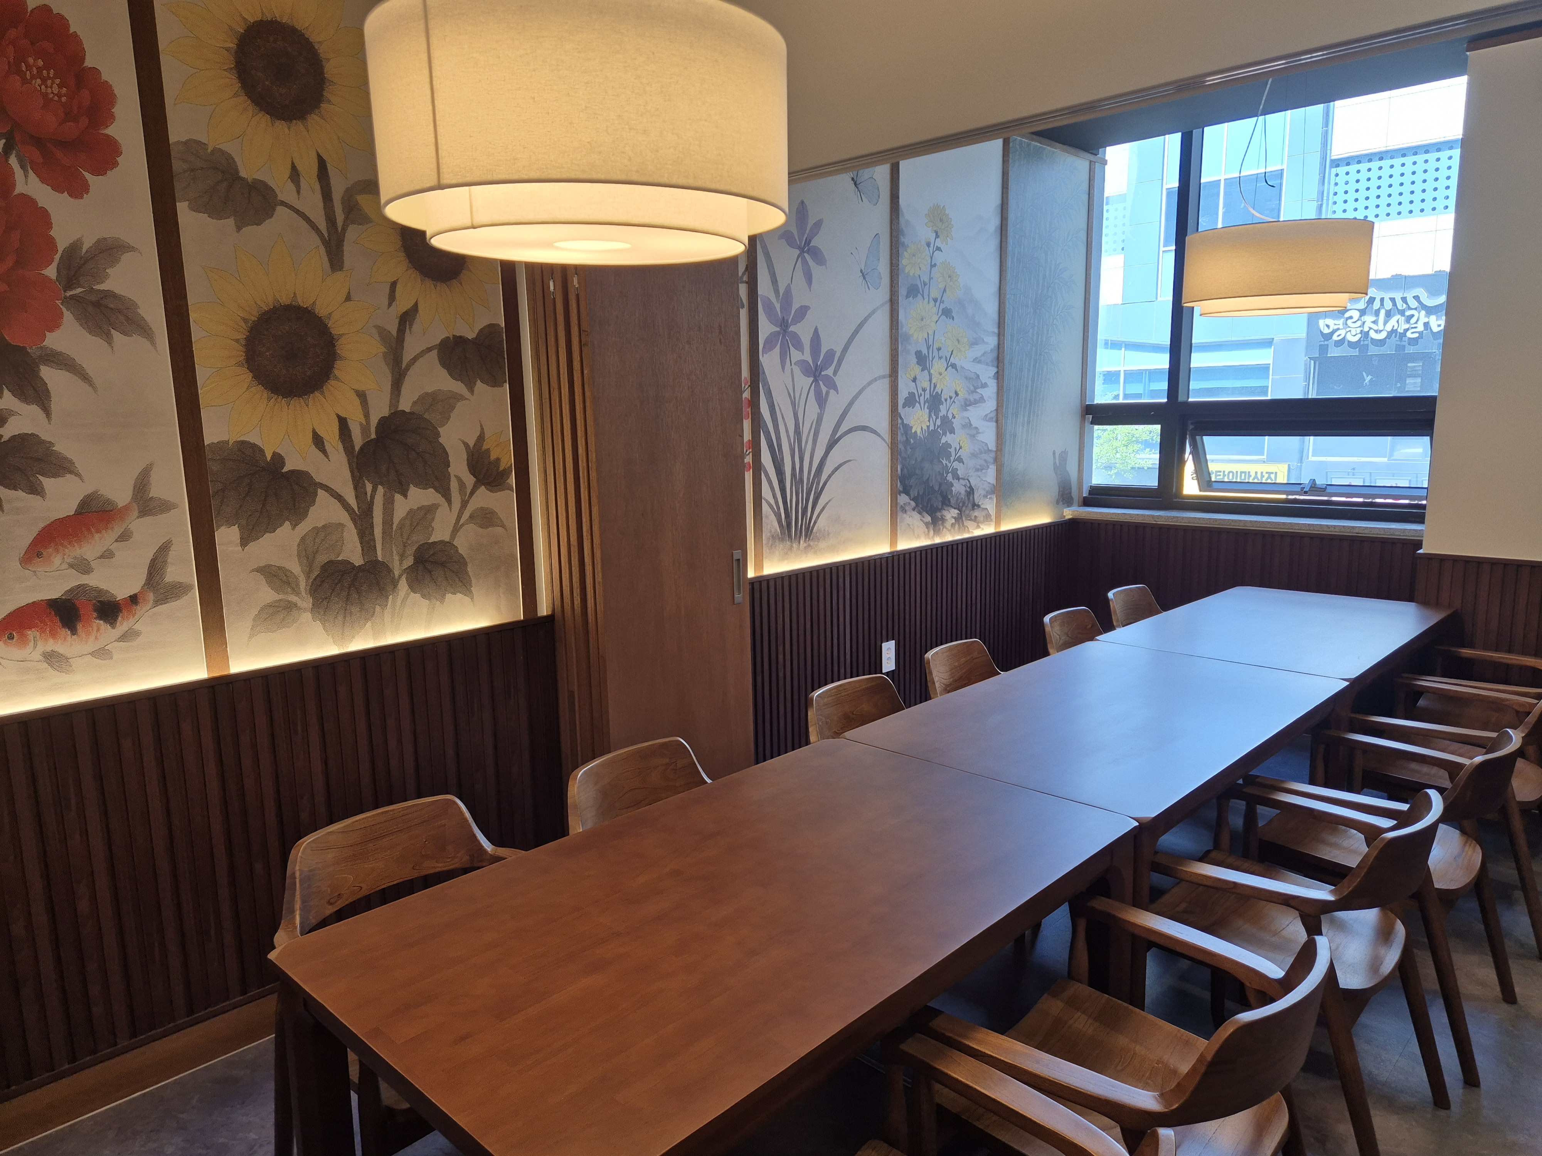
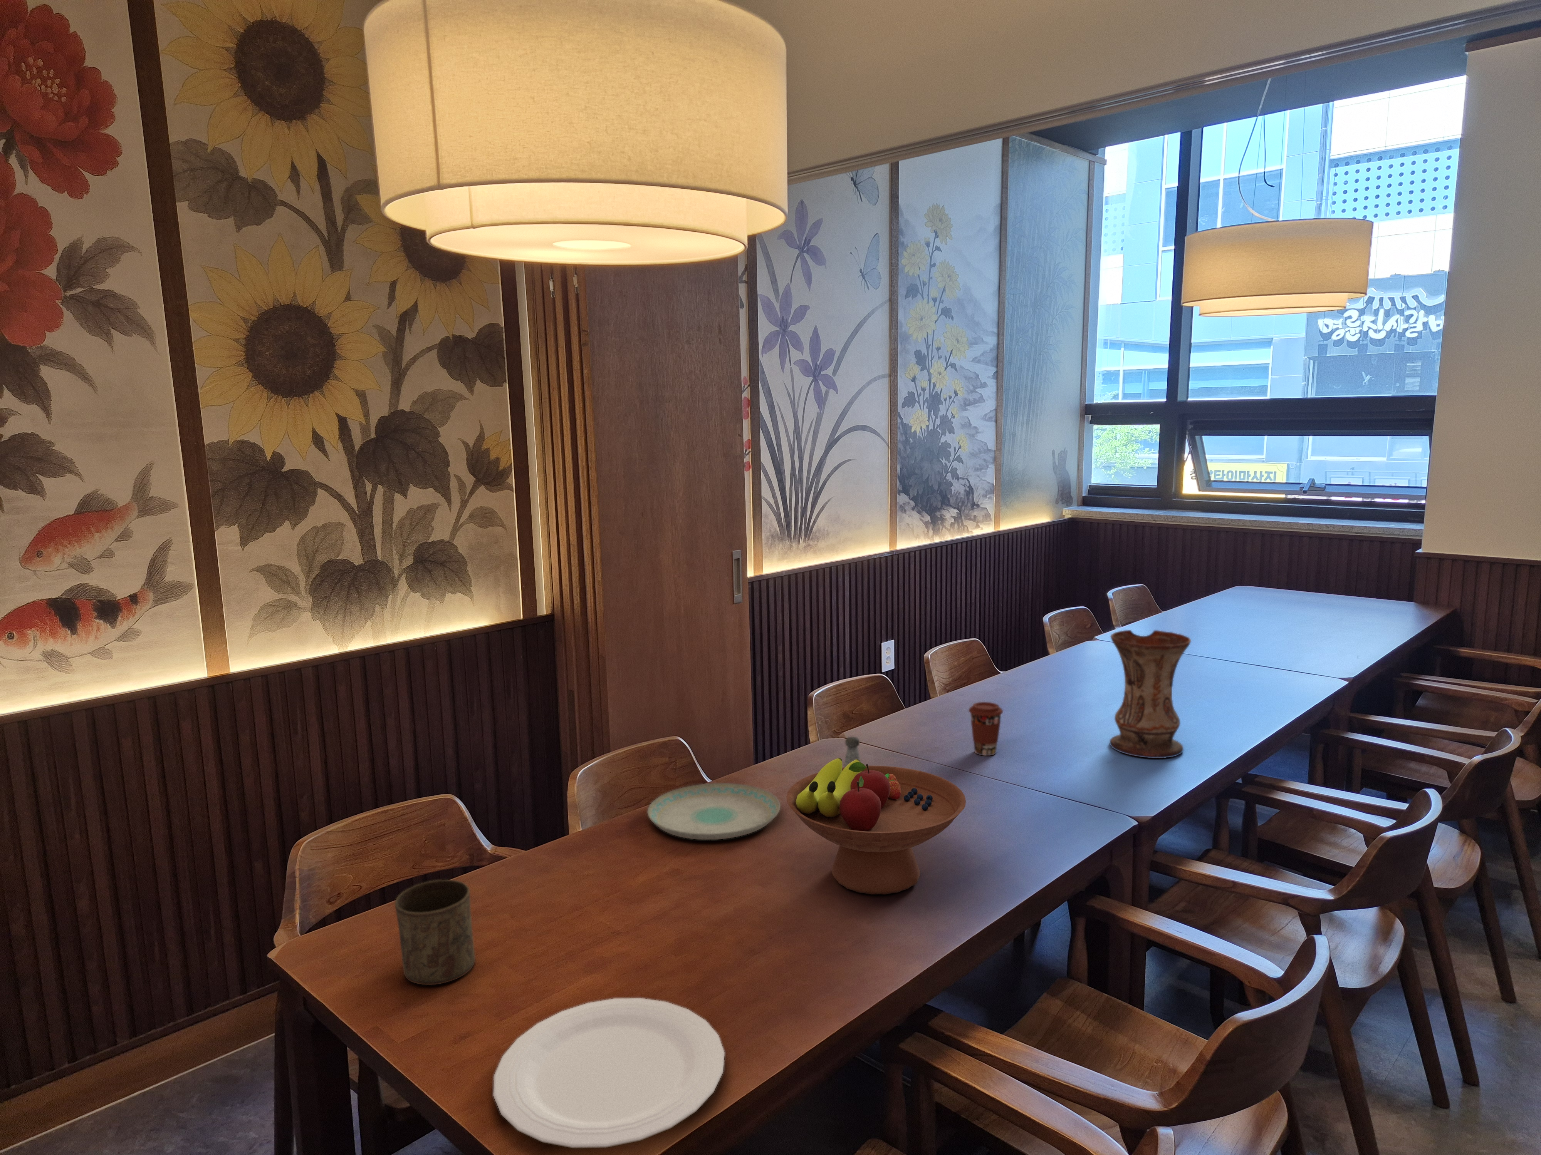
+ plate [493,997,726,1149]
+ coffee cup [968,701,1003,756]
+ salt shaker [843,736,862,767]
+ cup [394,880,476,985]
+ fruit bowl [786,758,966,894]
+ plate [647,783,781,840]
+ vase [1109,630,1192,758]
